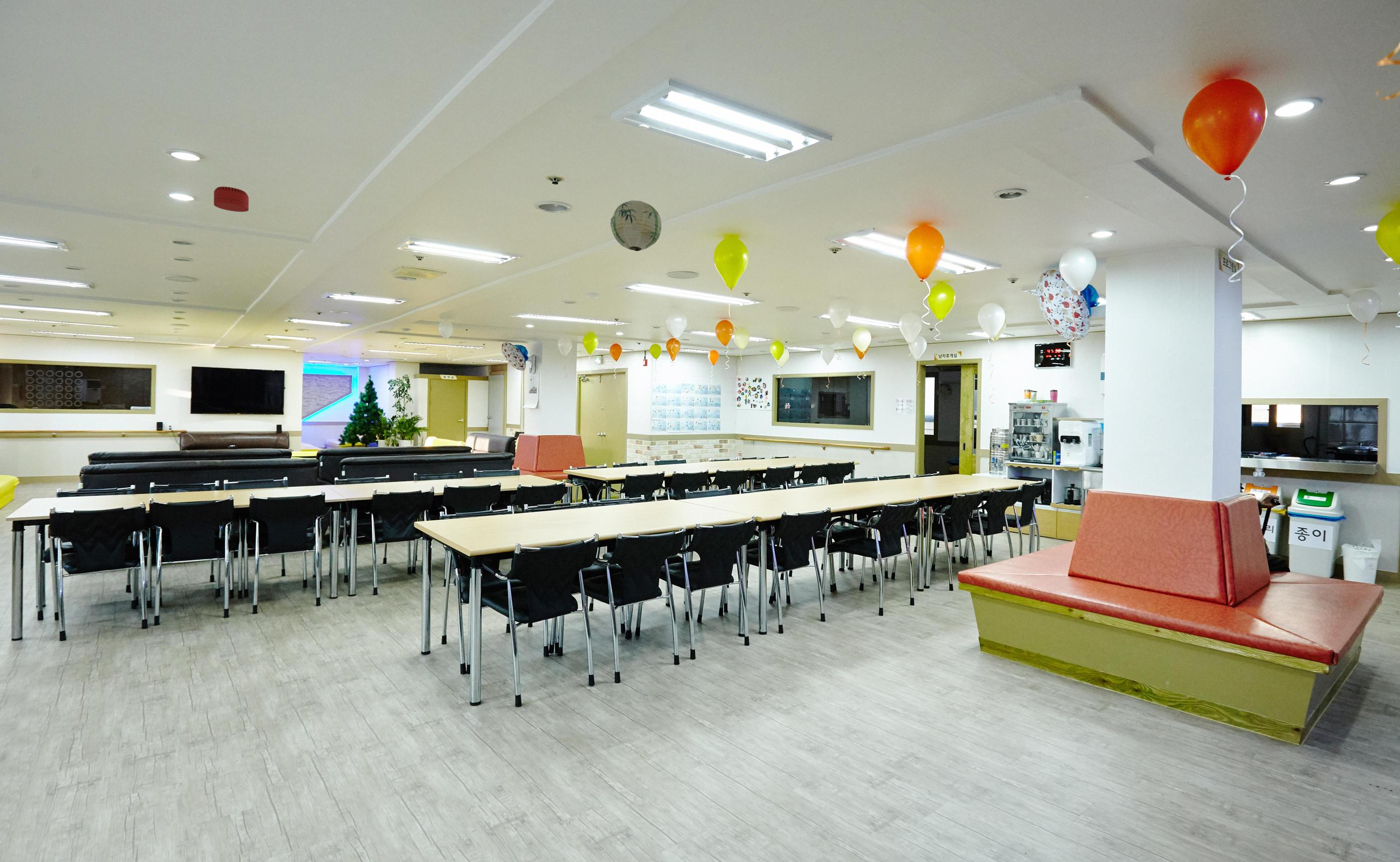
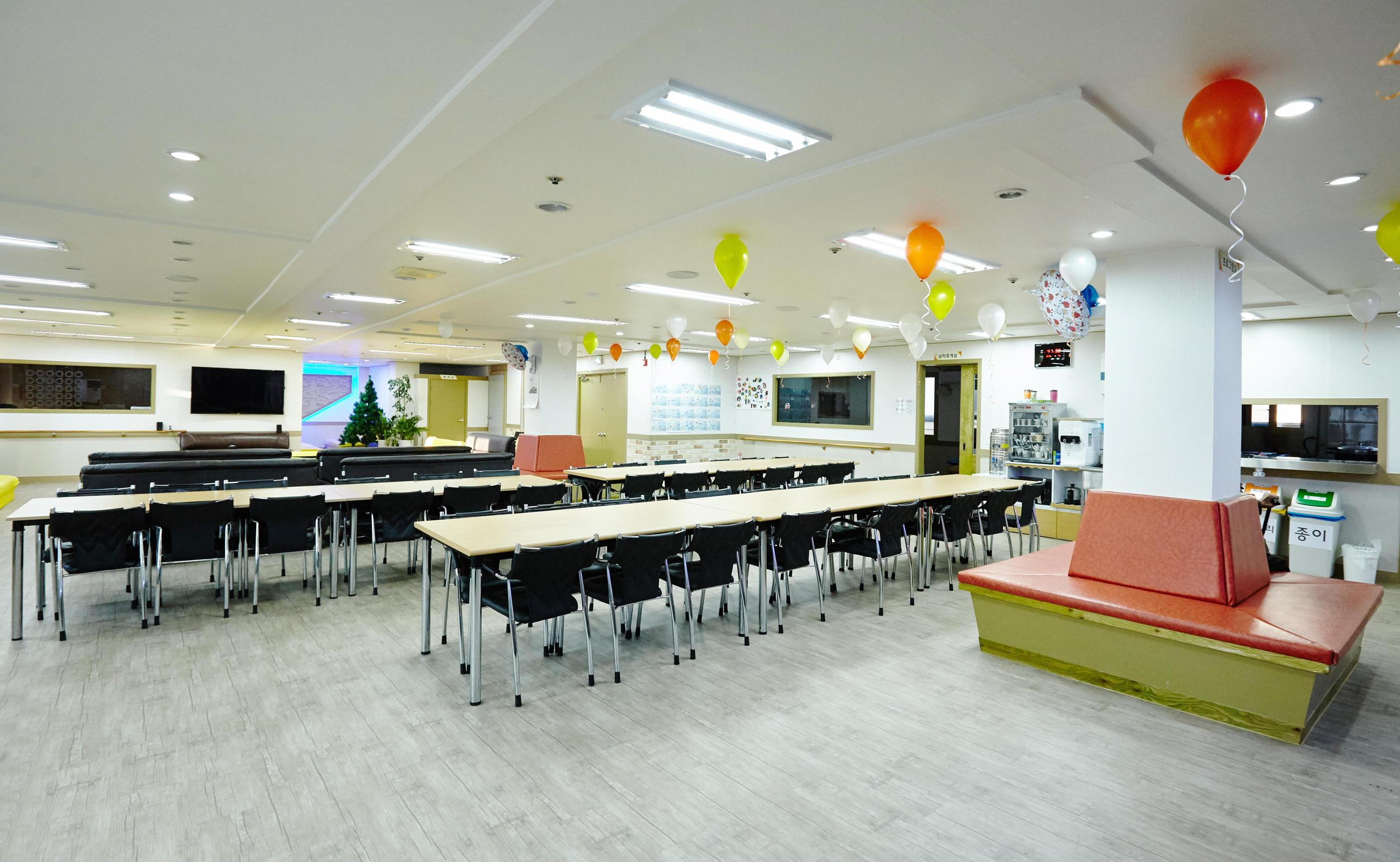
- smoke detector [213,186,249,213]
- paper lantern [610,200,662,251]
